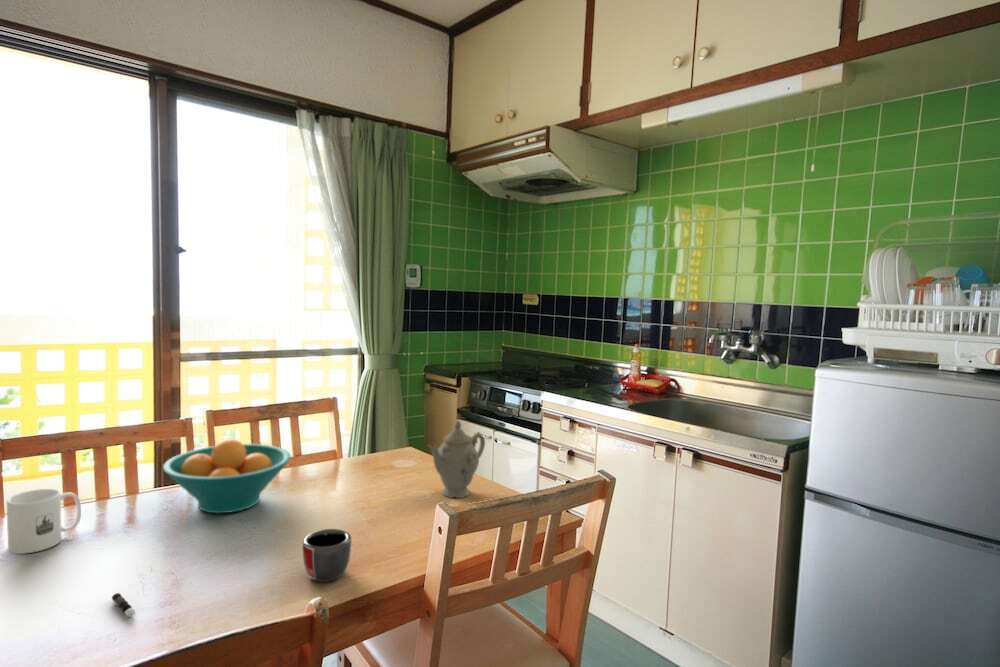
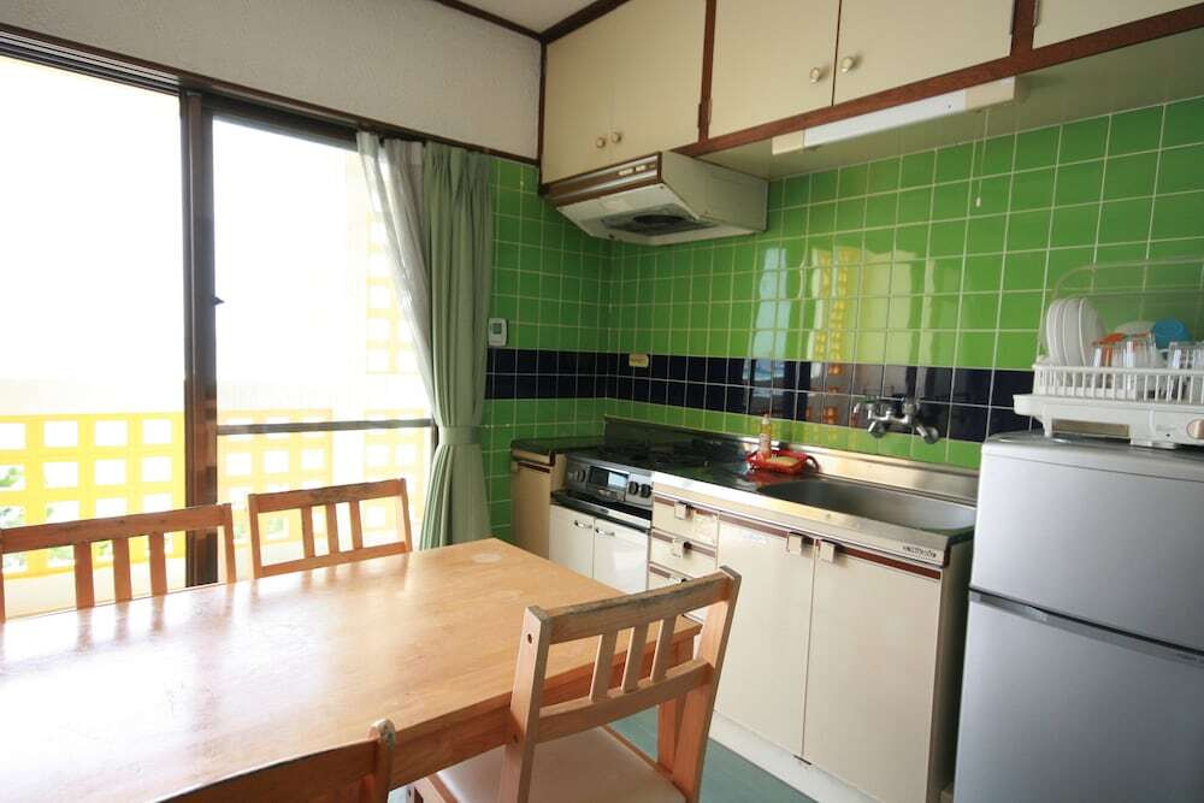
- mug [6,488,82,555]
- mug [301,528,353,583]
- fruit bowl [162,438,292,514]
- chinaware [427,419,486,499]
- pepper shaker [111,592,137,618]
